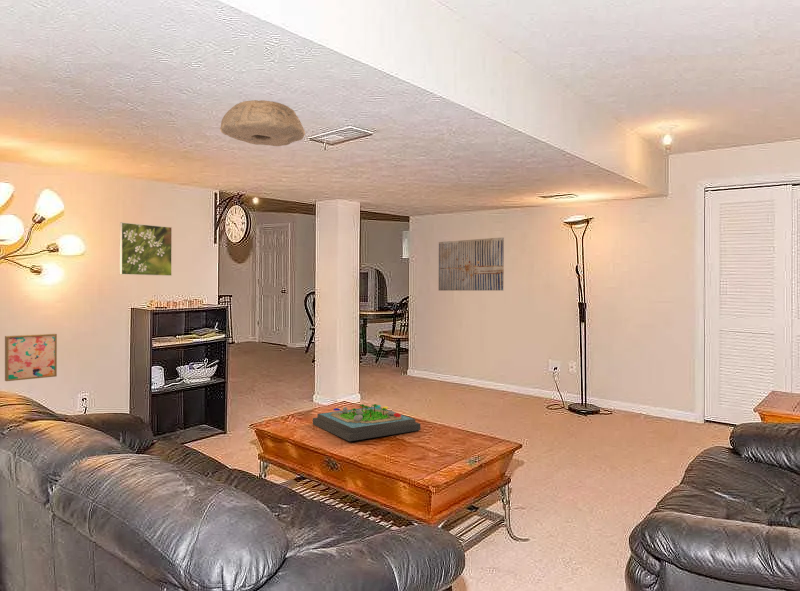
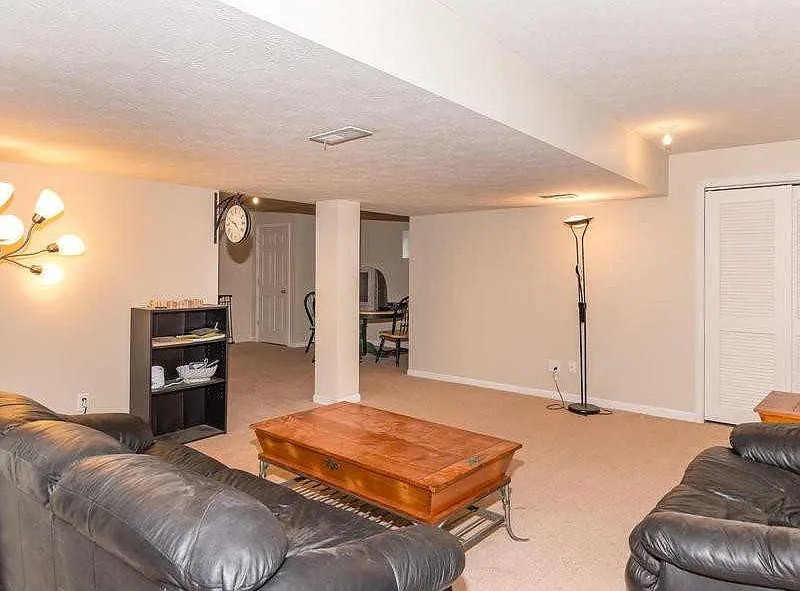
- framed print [119,221,173,277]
- wall art [437,237,505,292]
- ceiling light [219,99,306,147]
- board game [312,403,421,442]
- wall art [4,333,58,382]
